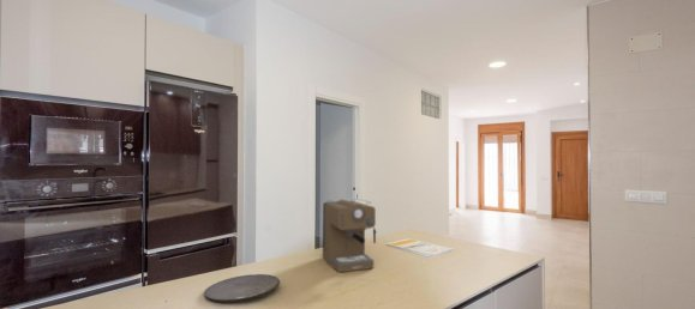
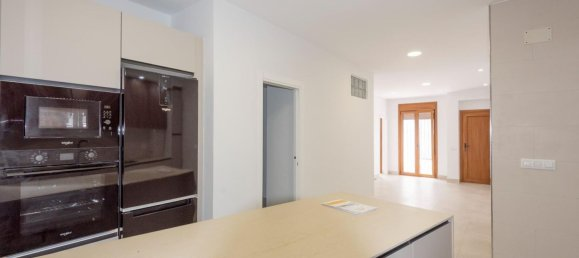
- plate [203,273,281,303]
- coffee maker [322,198,377,273]
